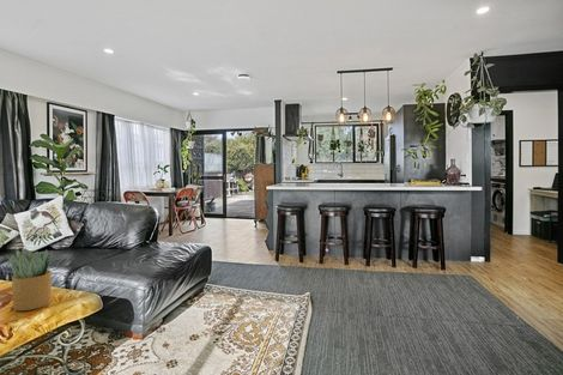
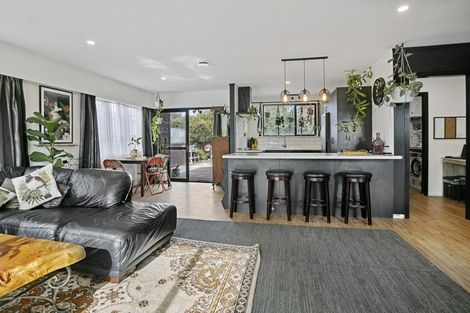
- potted plant [5,247,54,312]
